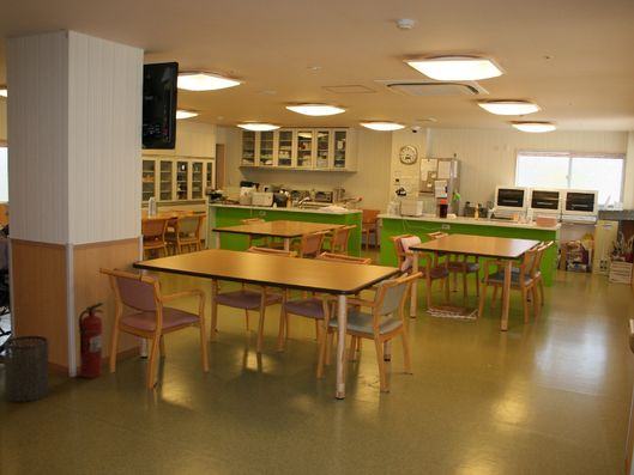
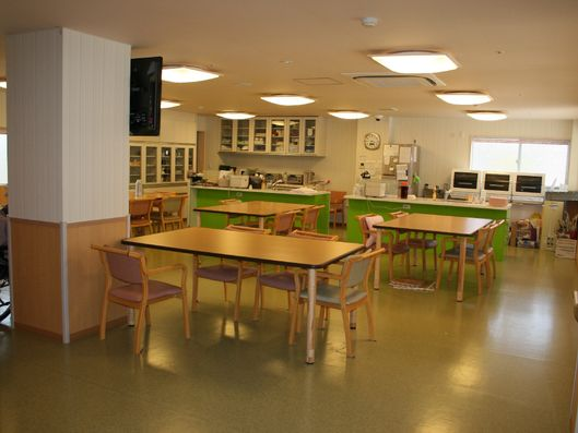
- trash can [4,335,49,403]
- fire extinguisher [78,302,104,379]
